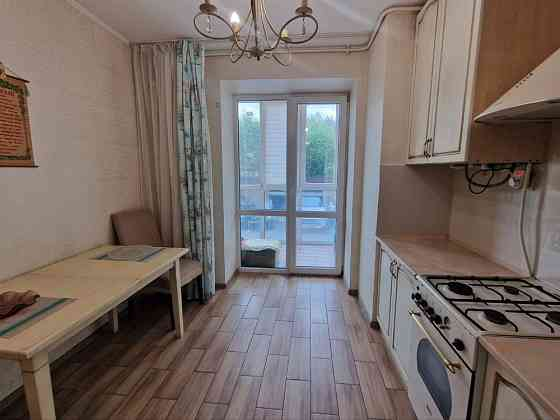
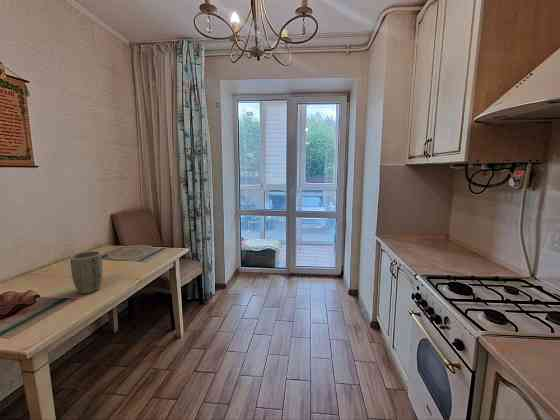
+ plant pot [69,250,103,295]
